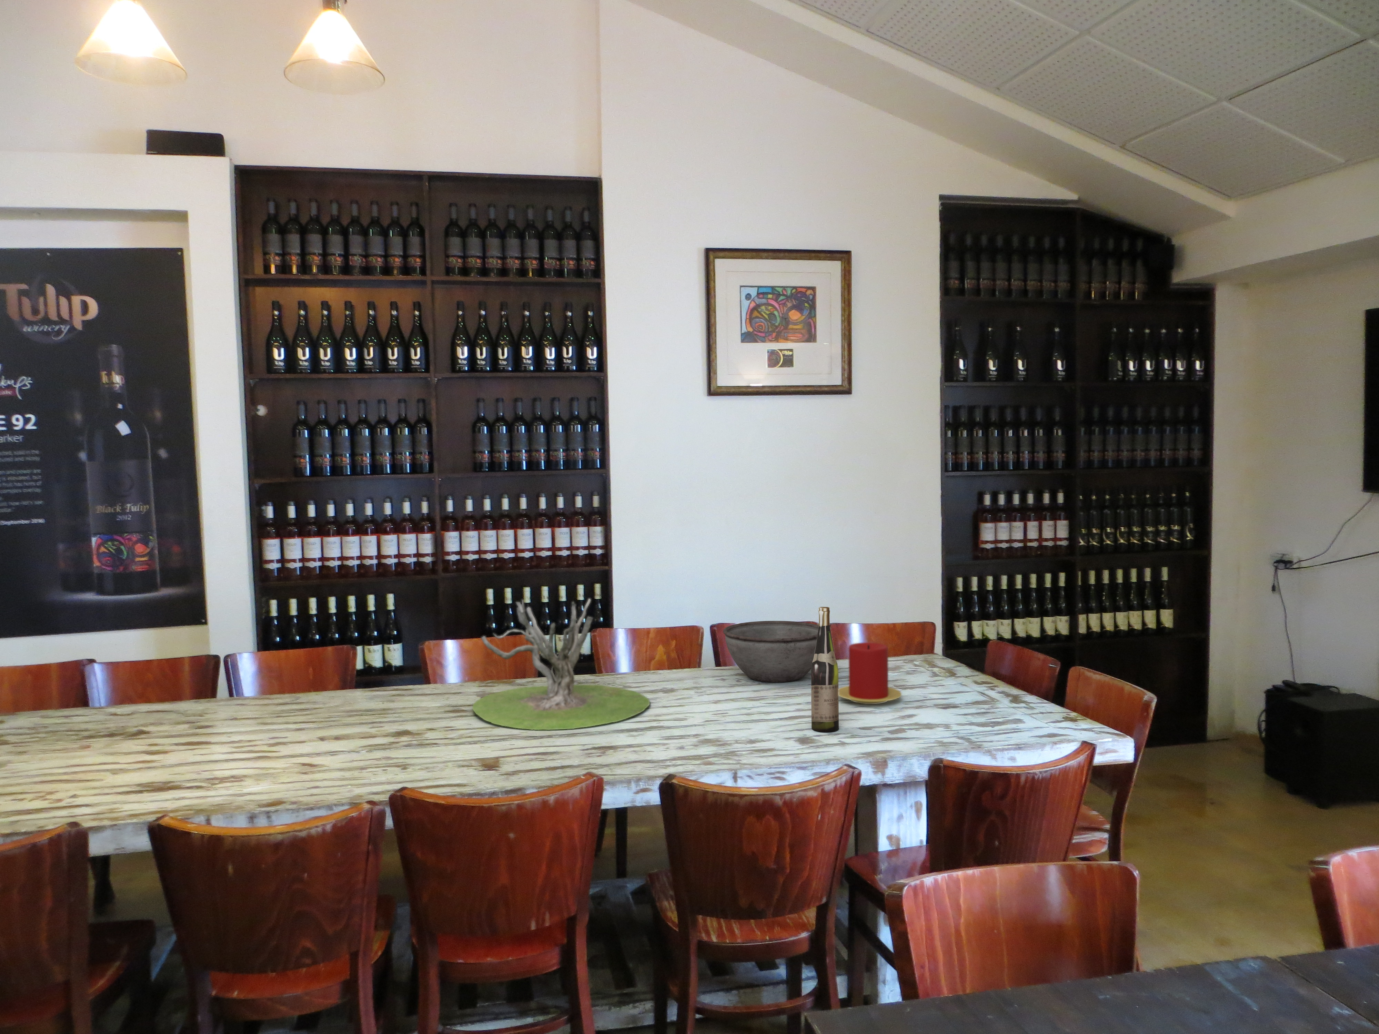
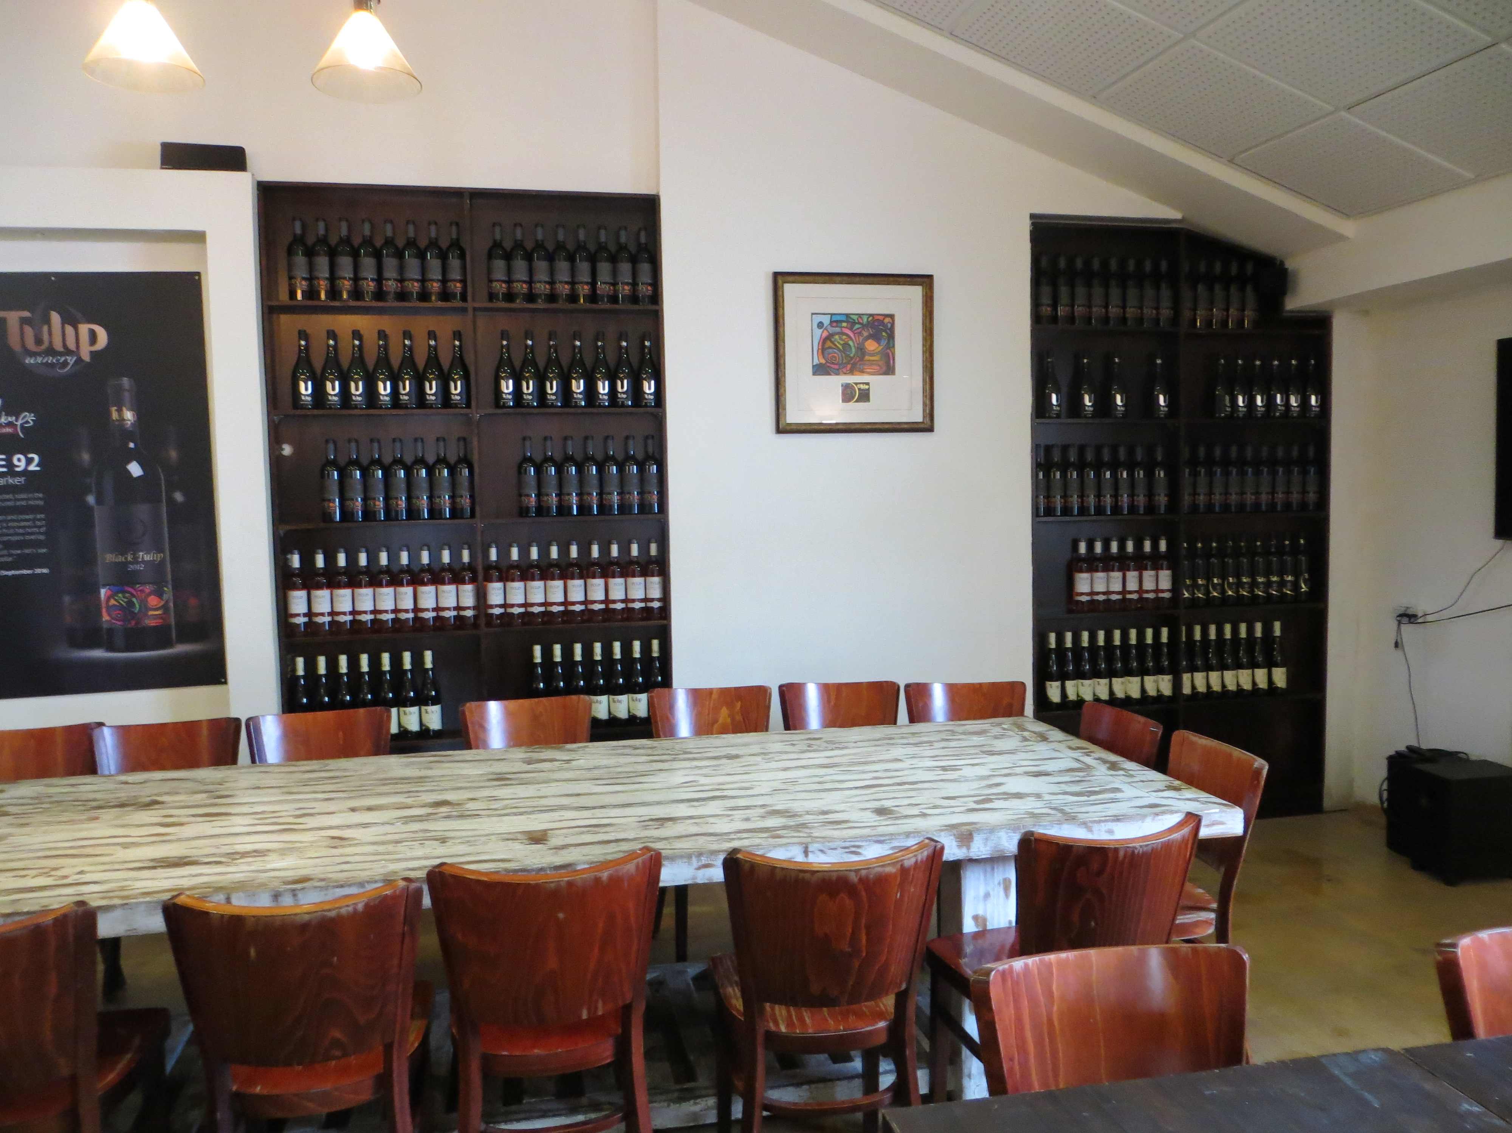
- bowl [722,620,819,683]
- dead tree [472,598,650,730]
- wine bottle [810,607,839,732]
- candle [838,642,902,705]
